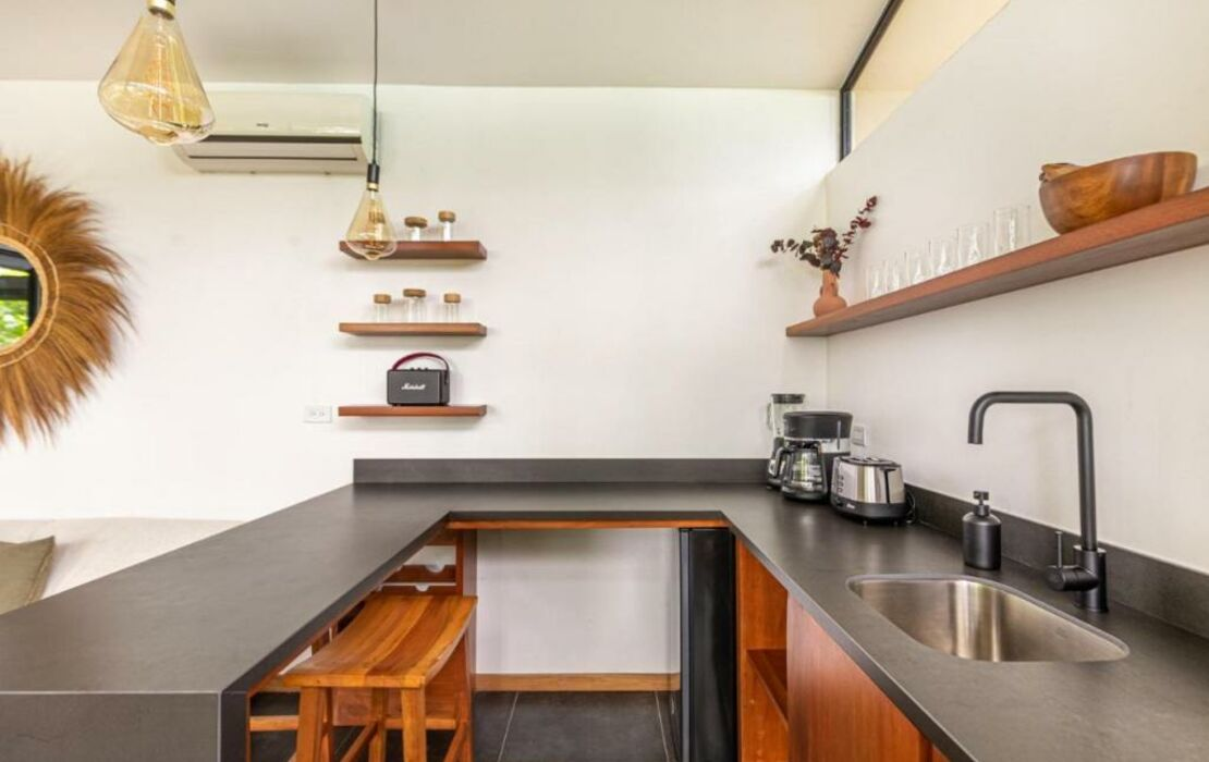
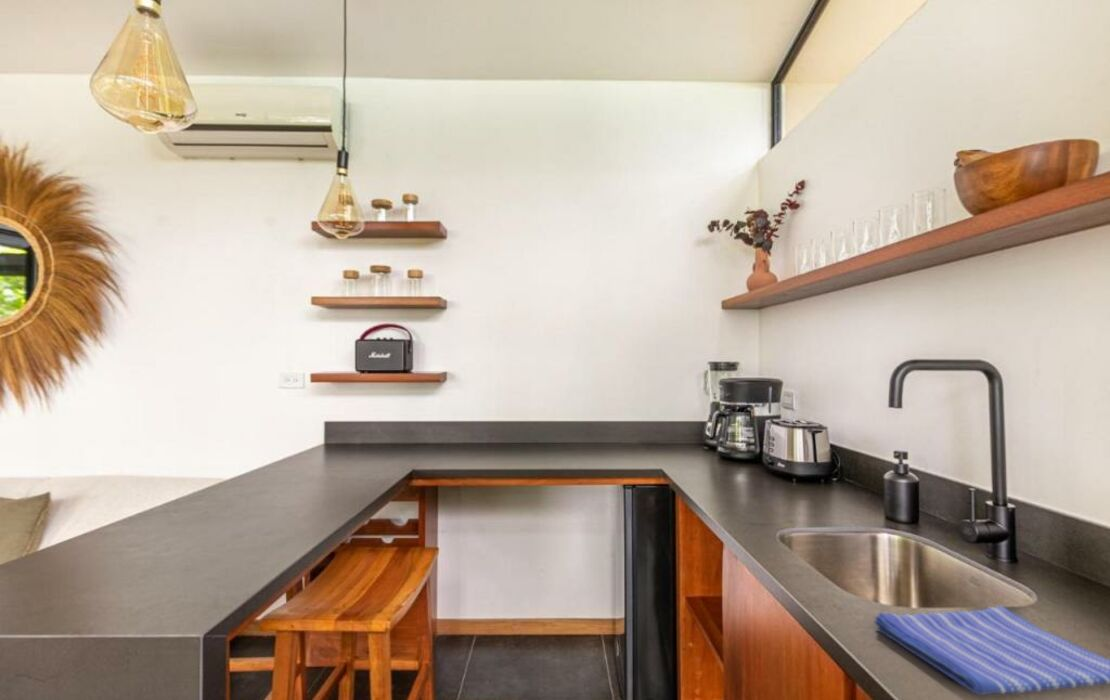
+ dish towel [873,605,1110,696]
